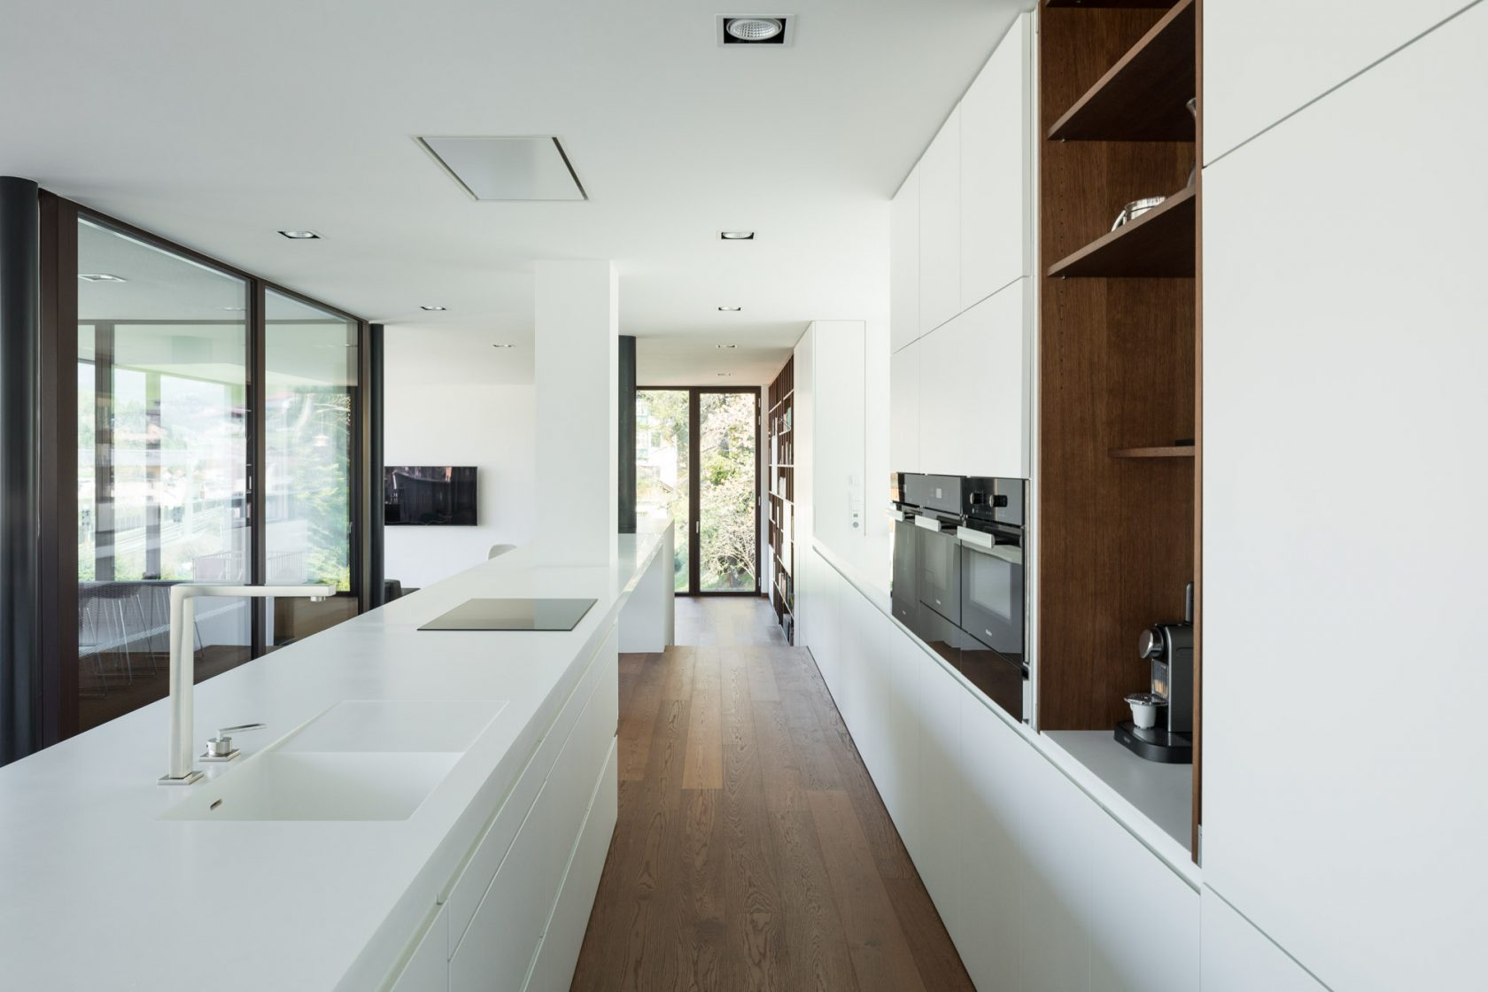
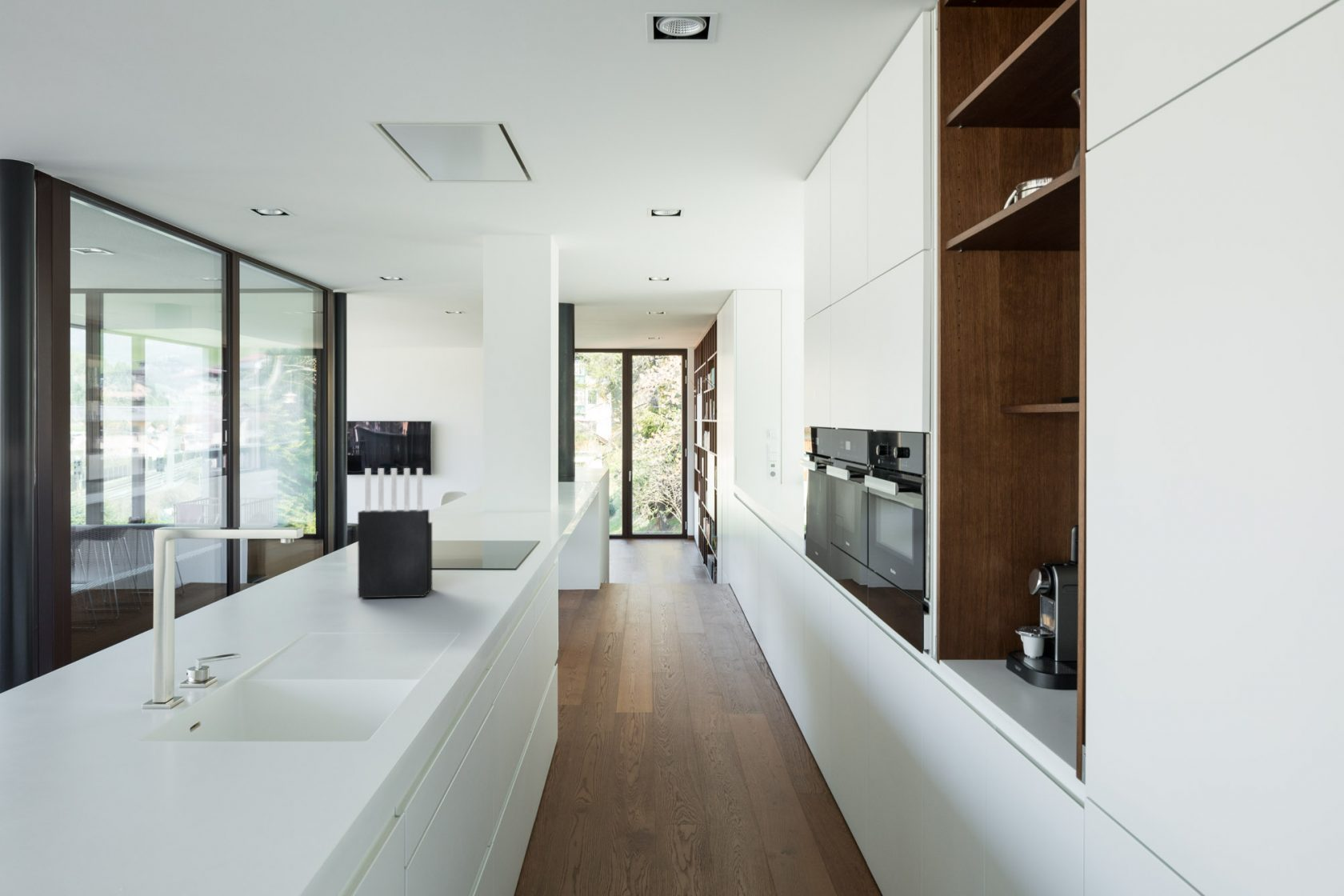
+ knife block [357,467,433,599]
